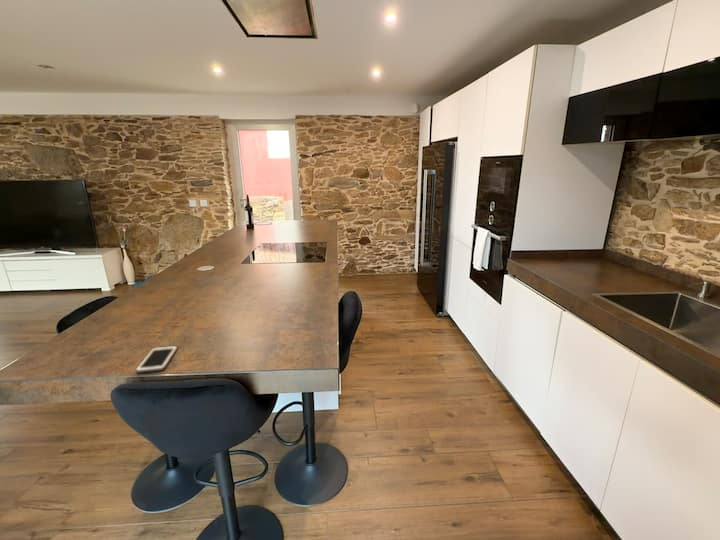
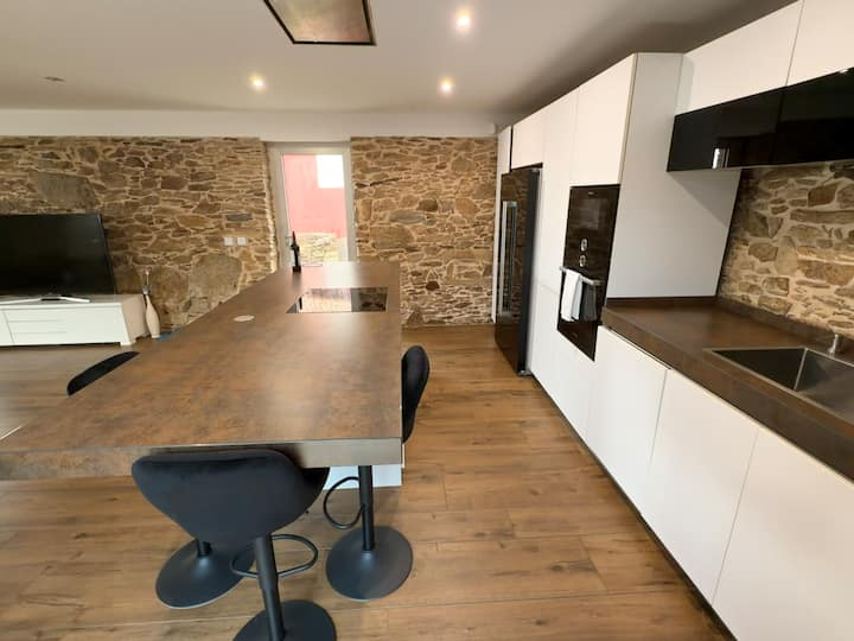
- cell phone [134,345,179,374]
